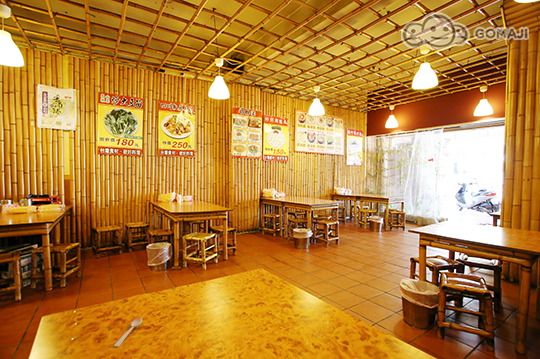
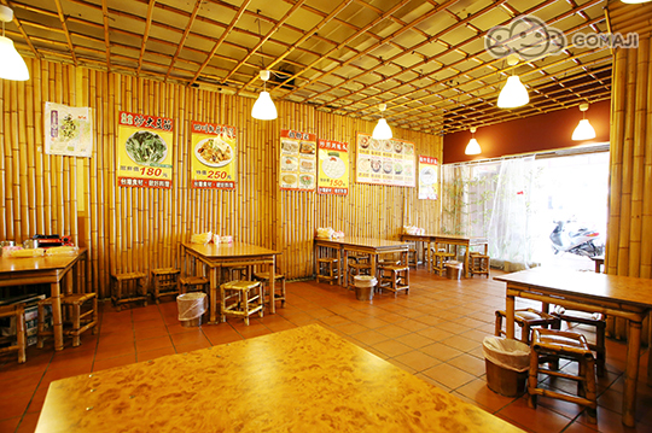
- spoon [113,317,143,348]
